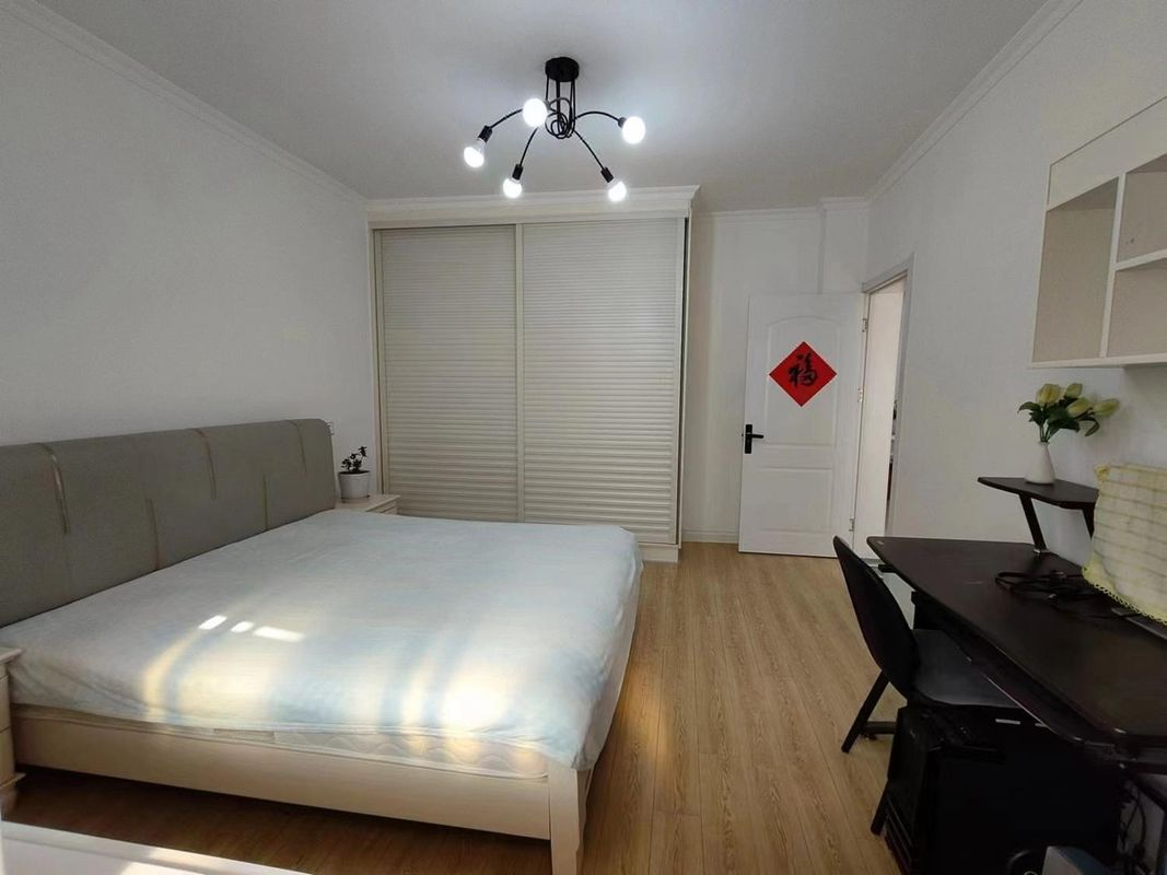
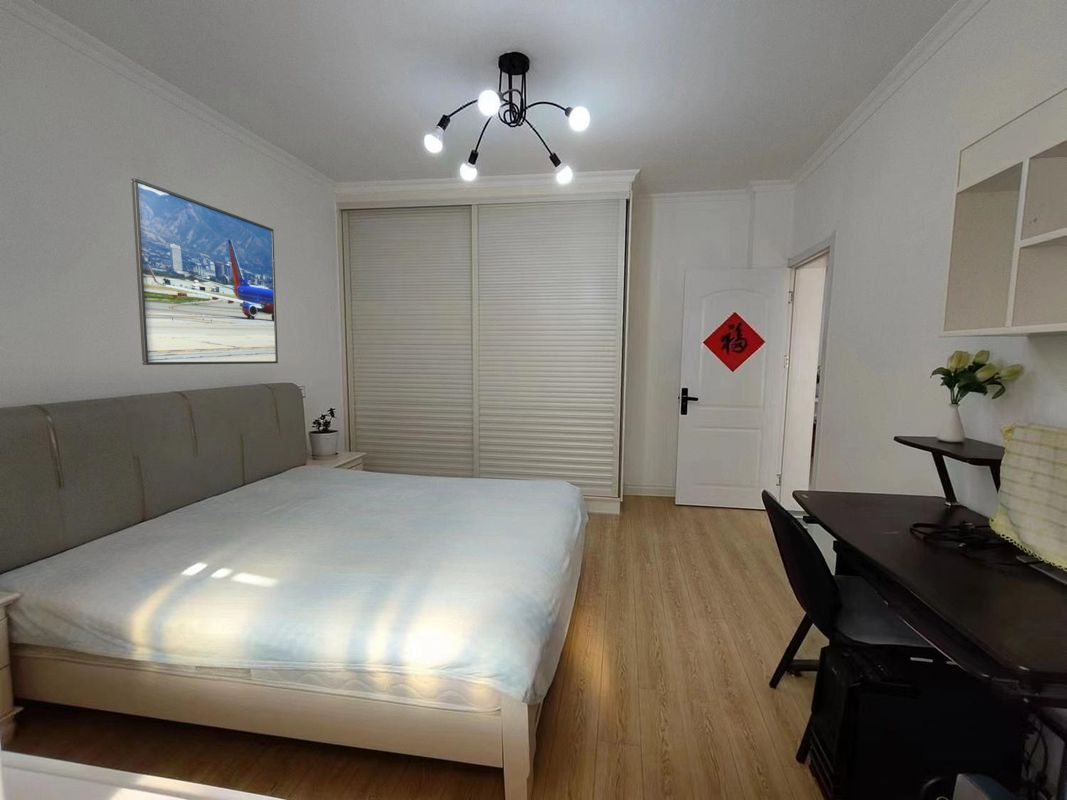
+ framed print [131,177,279,366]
